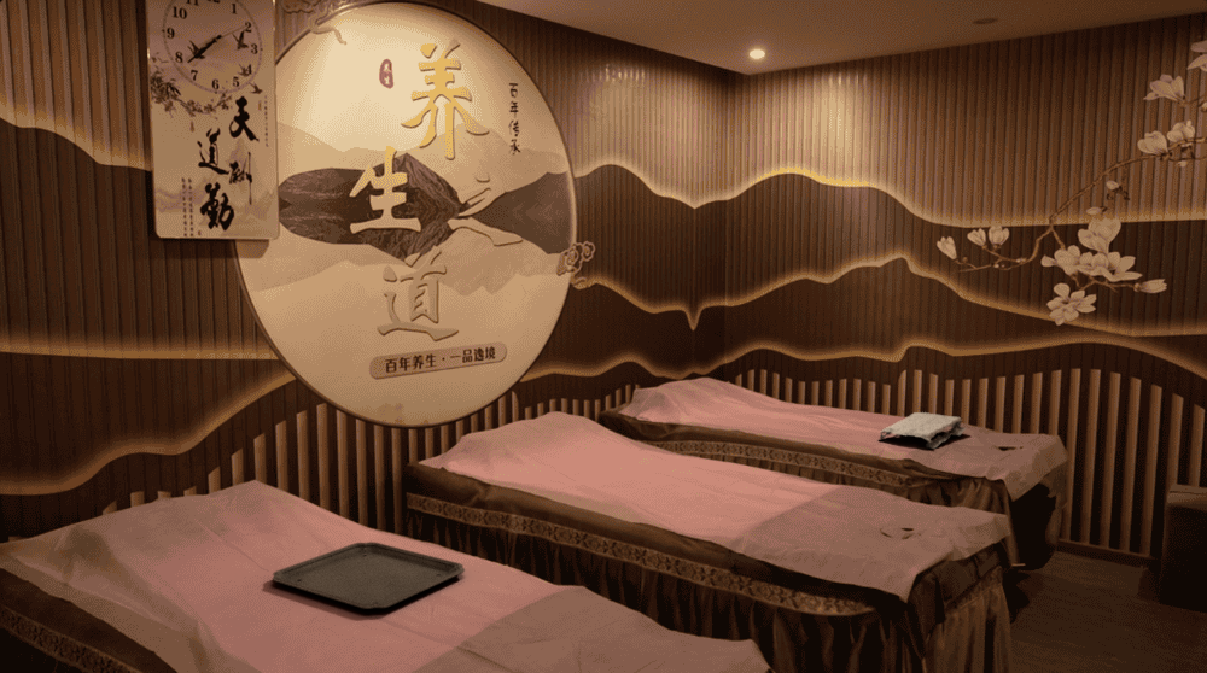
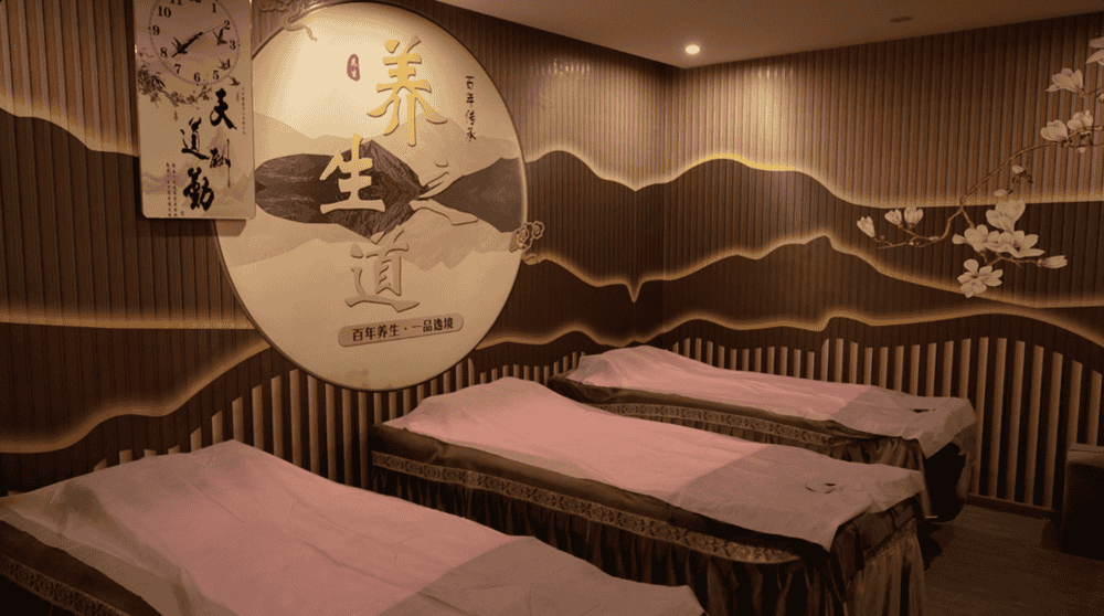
- stone plaque [877,411,968,450]
- tray [272,540,466,610]
